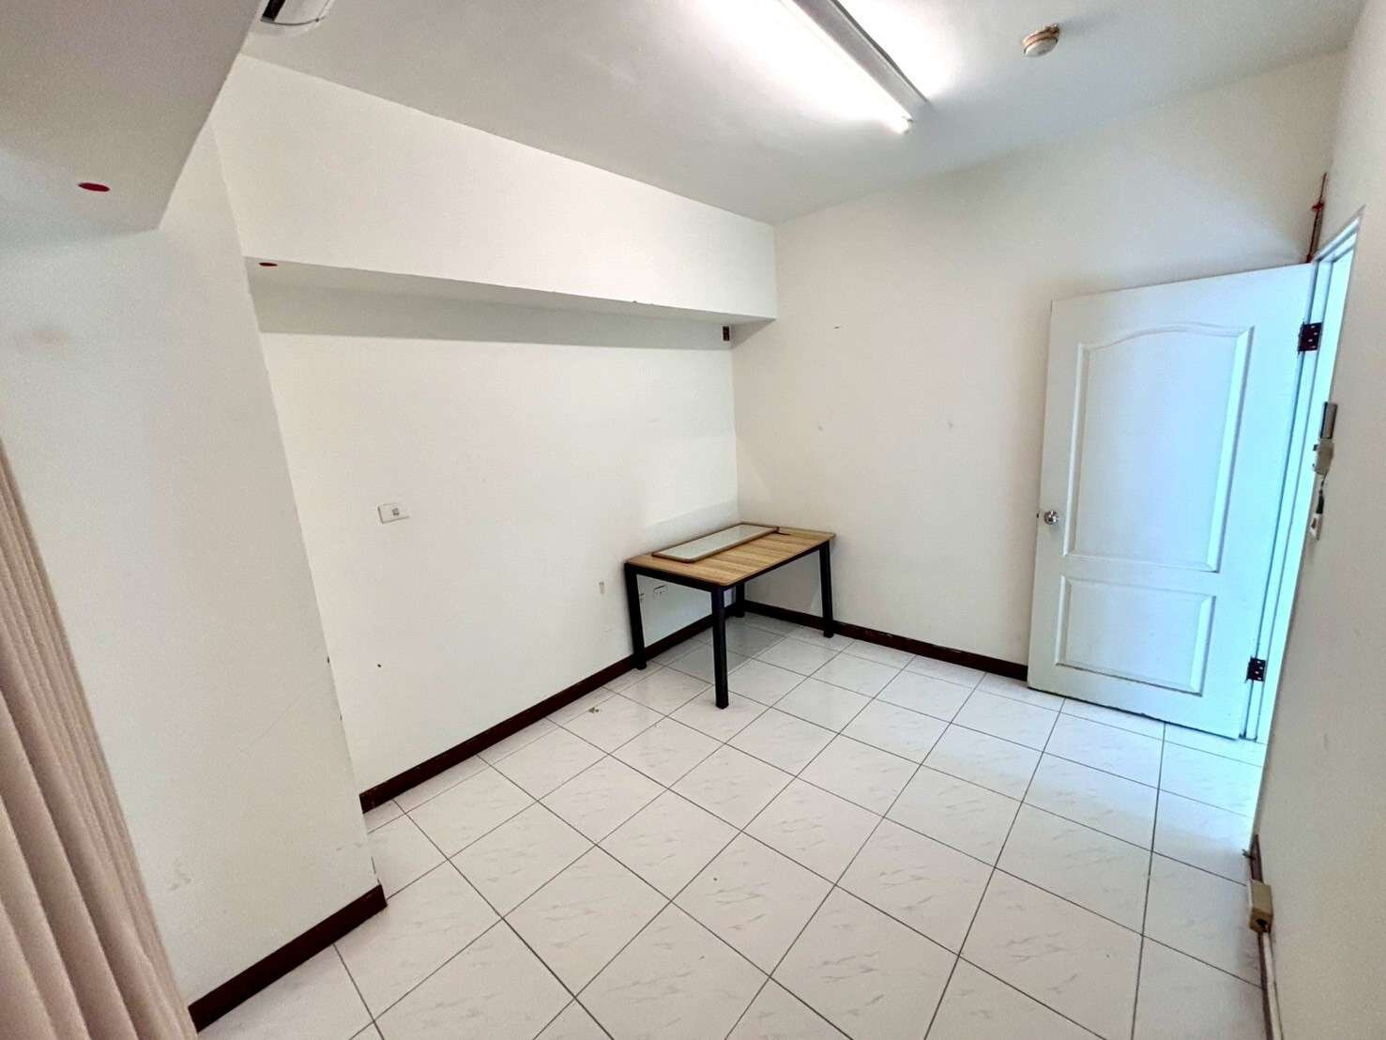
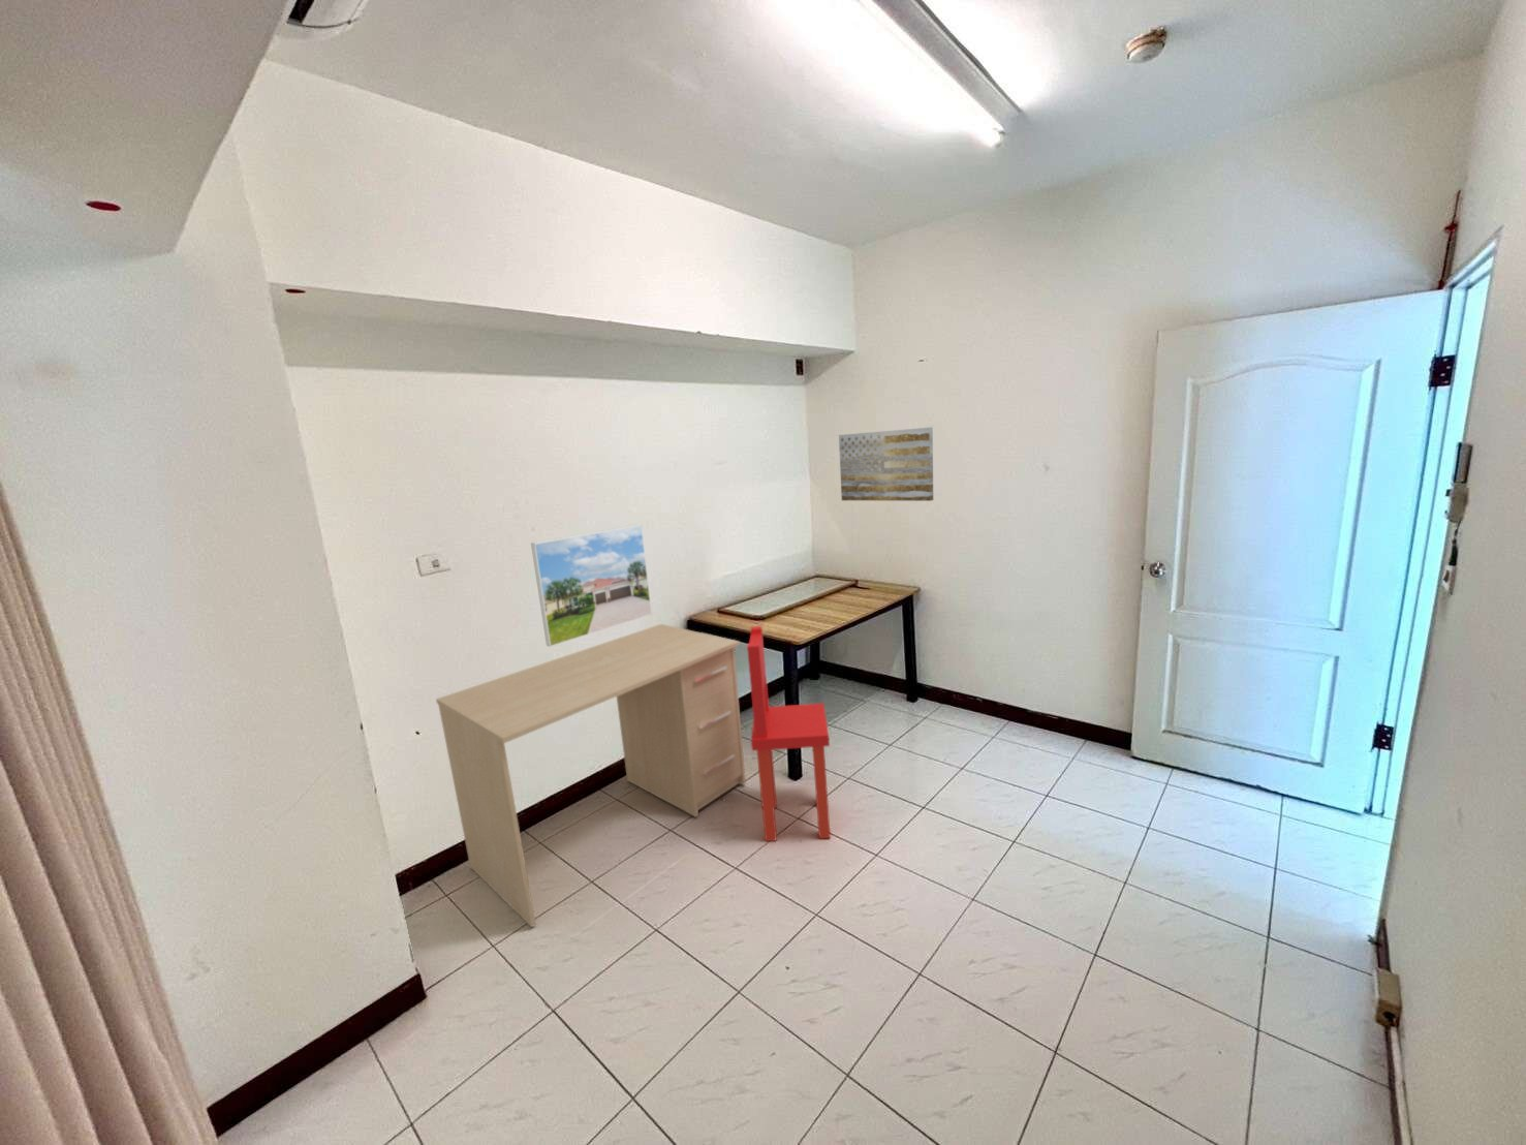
+ chair [746,625,832,842]
+ wall art [838,426,934,503]
+ desk [435,623,747,929]
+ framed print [530,524,653,648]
